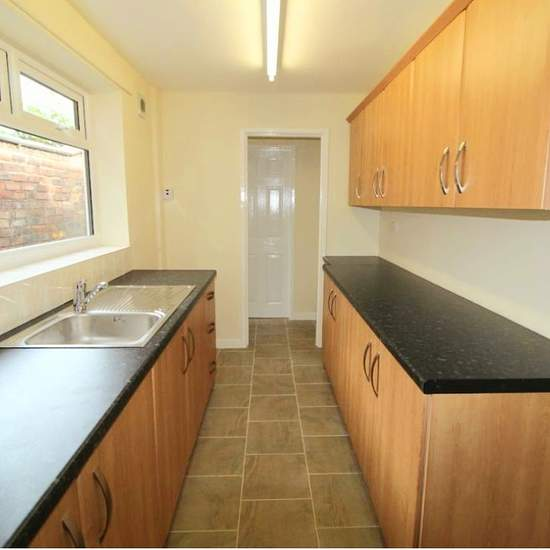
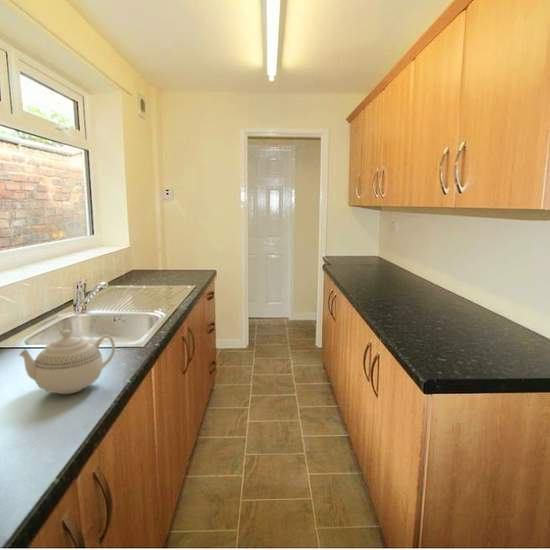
+ teapot [18,329,116,395]
